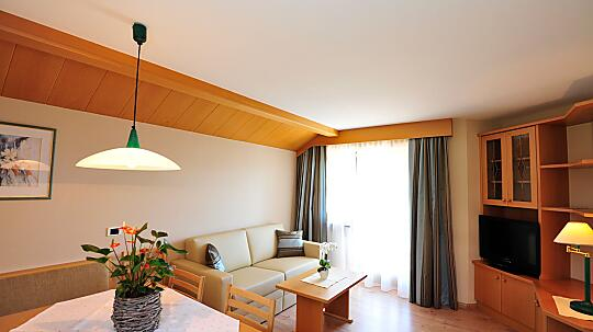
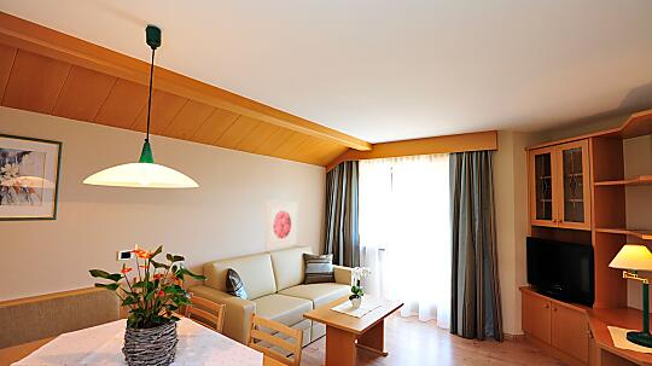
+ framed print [263,201,298,250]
